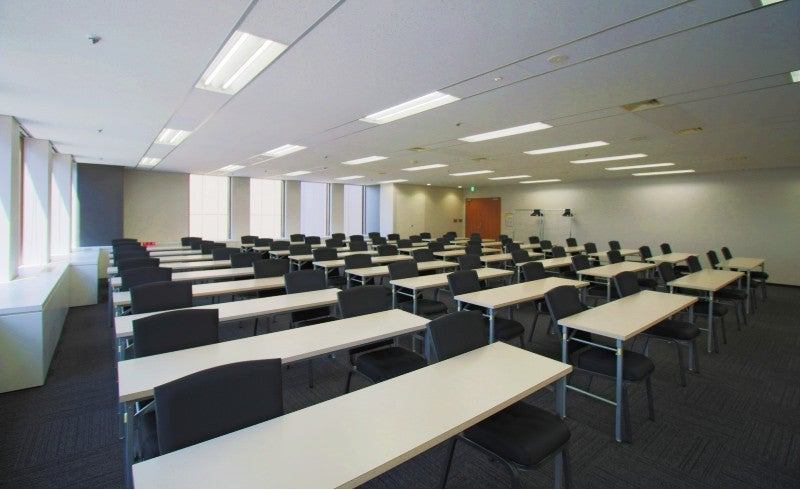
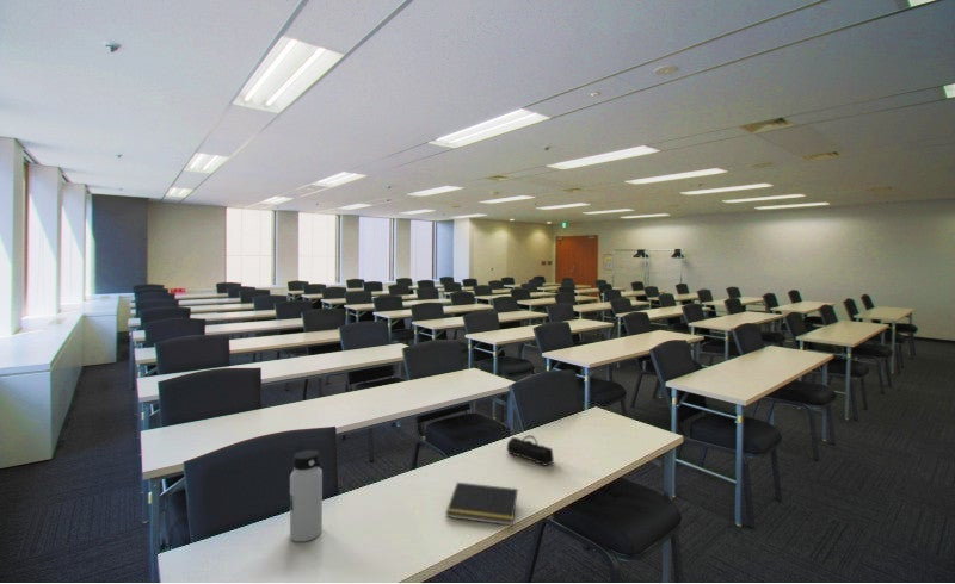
+ pencil case [506,434,555,467]
+ notepad [444,482,519,527]
+ water bottle [289,449,324,542]
